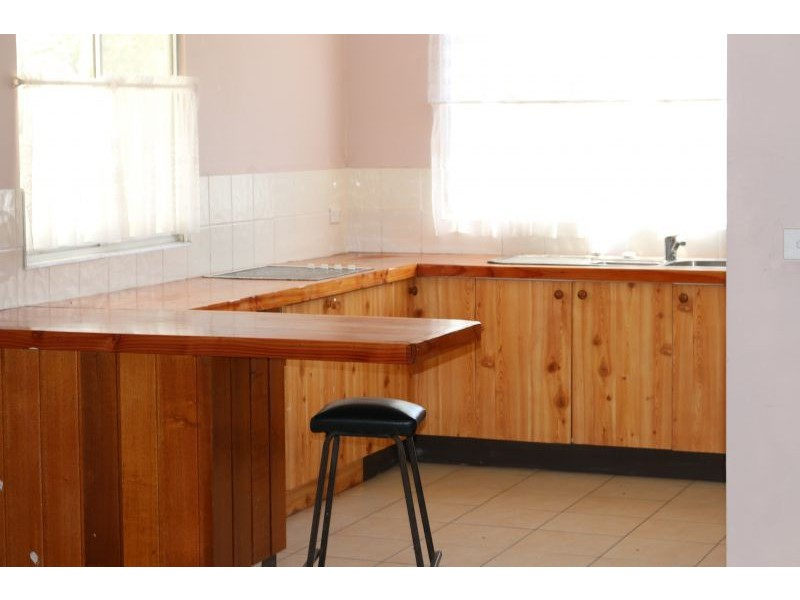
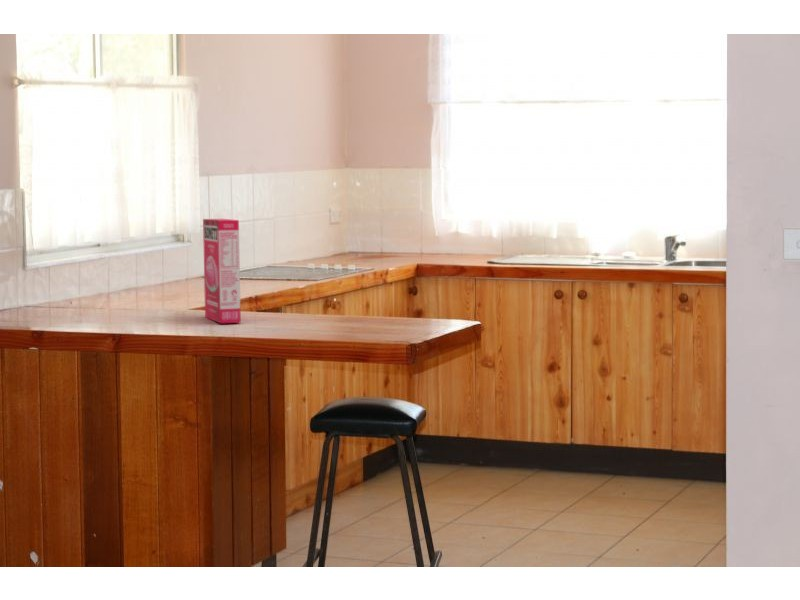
+ cereal box [202,218,242,324]
